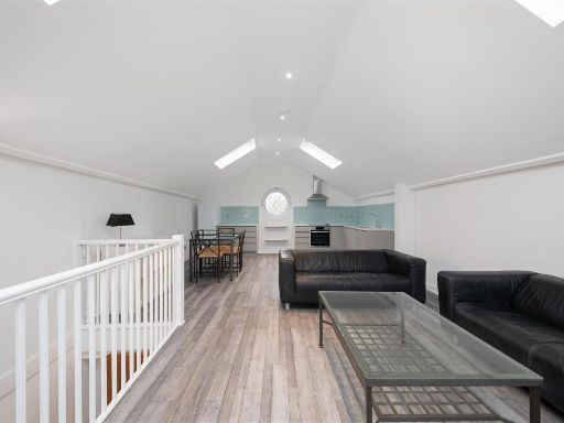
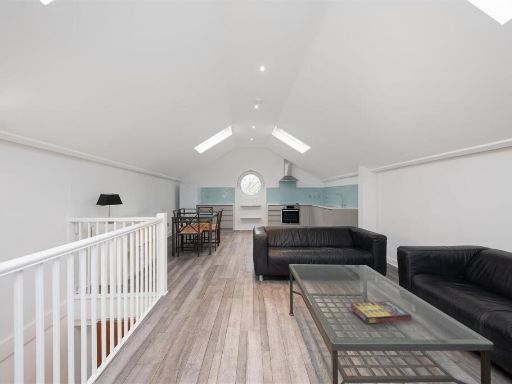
+ game compilation box [350,300,412,325]
